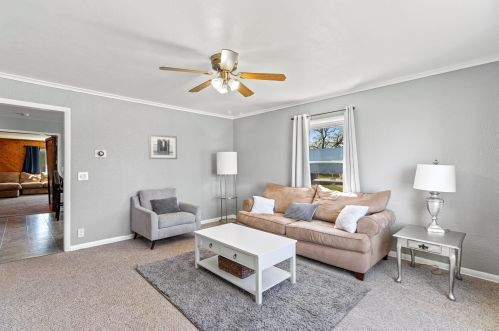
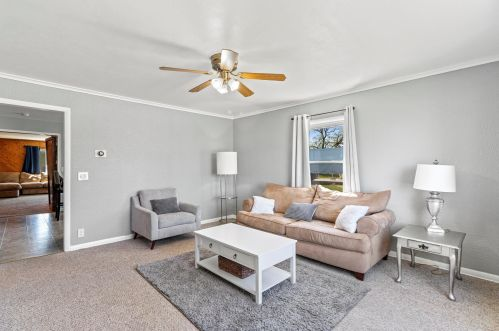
- wall art [148,133,178,160]
